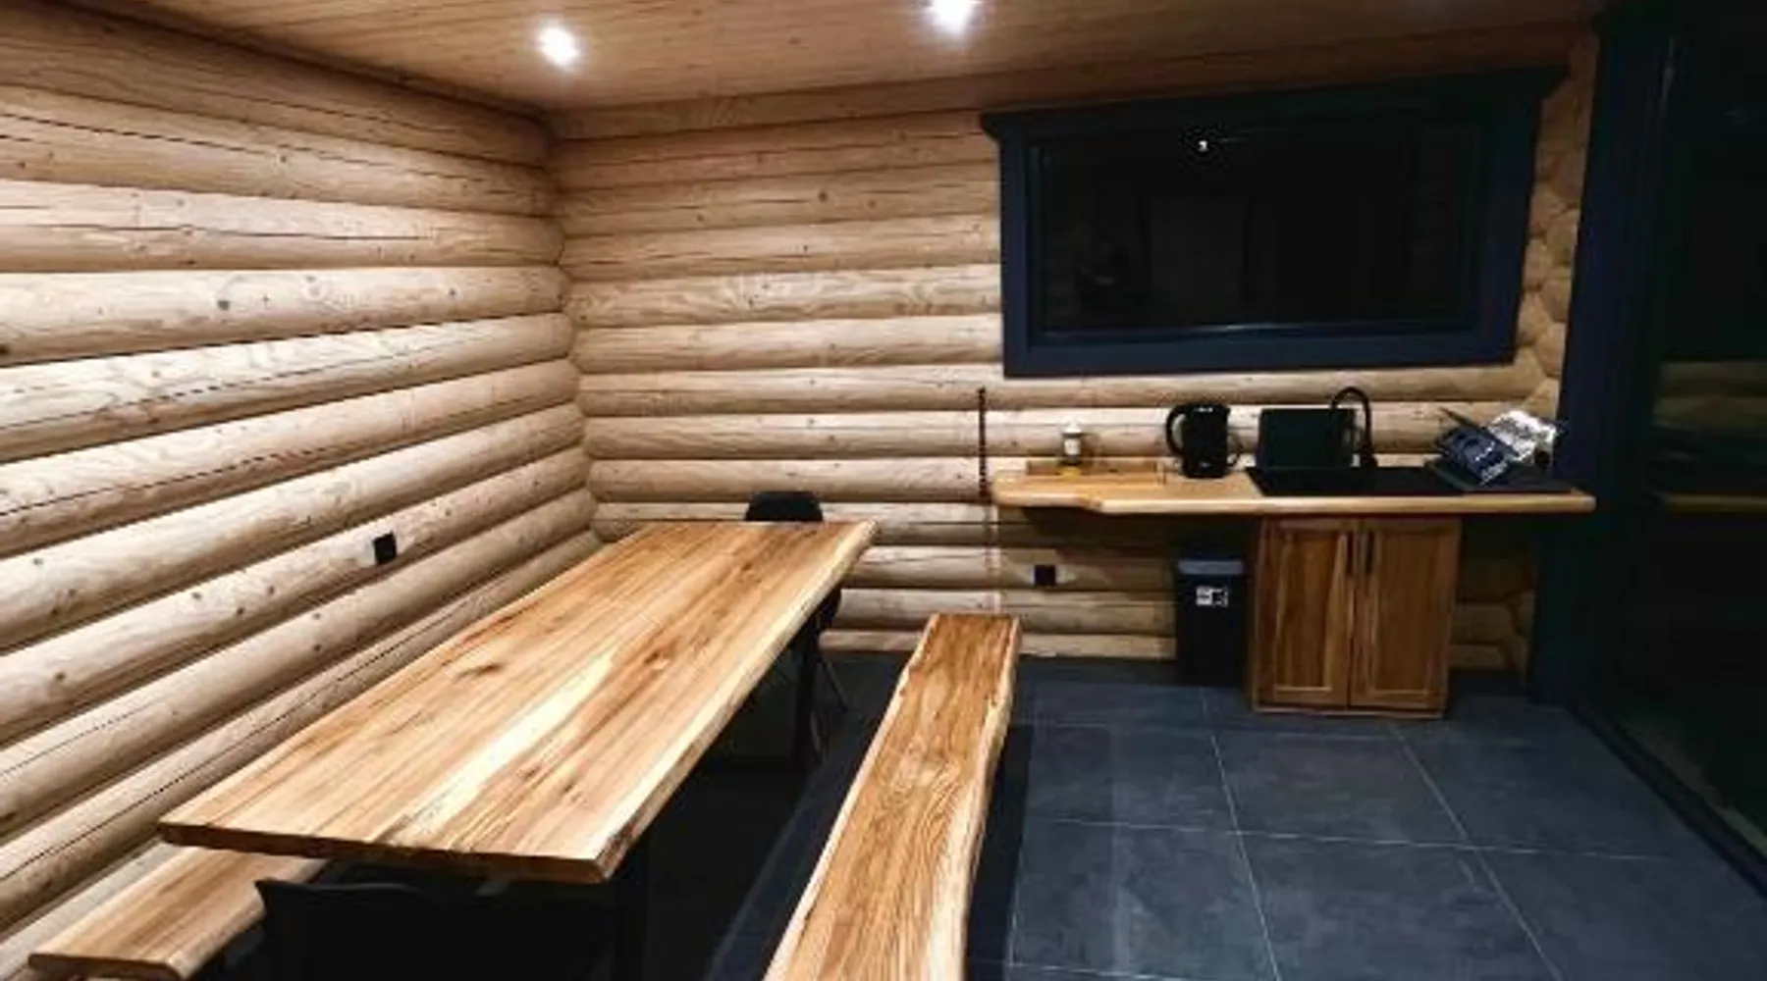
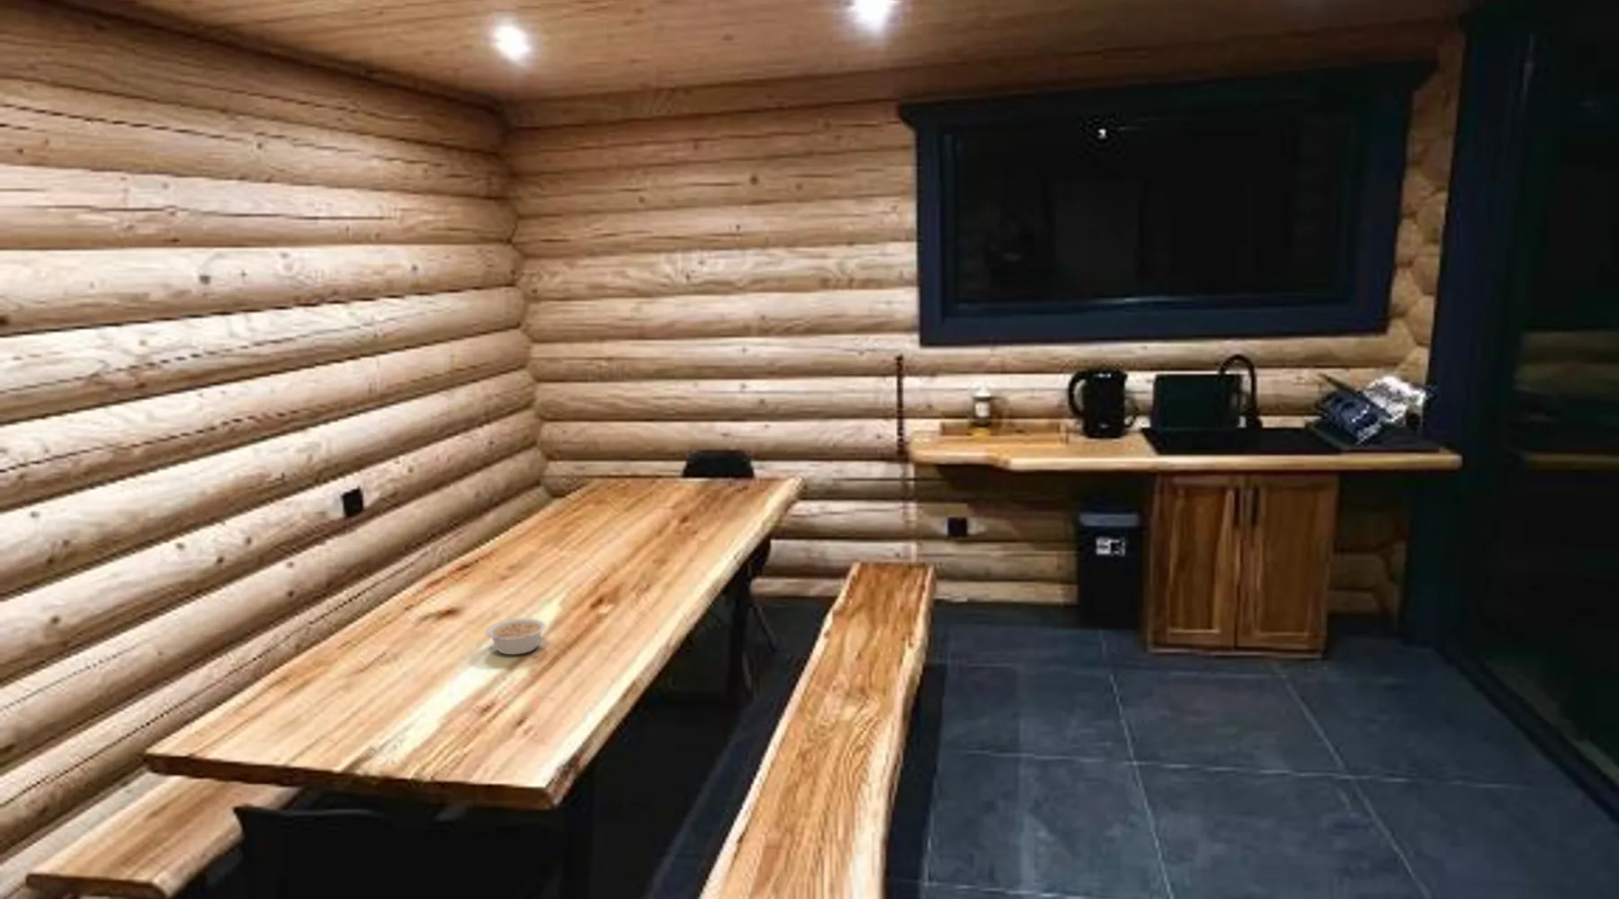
+ legume [485,617,547,655]
